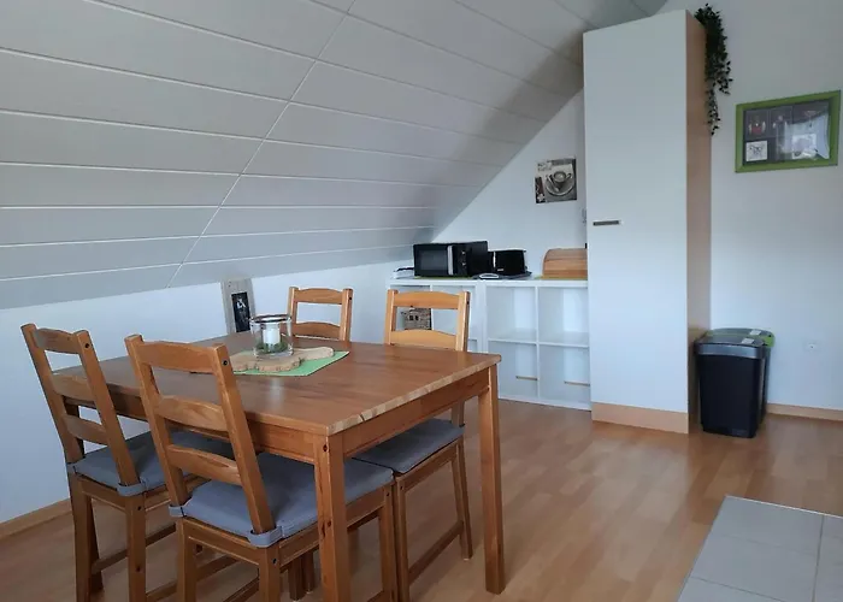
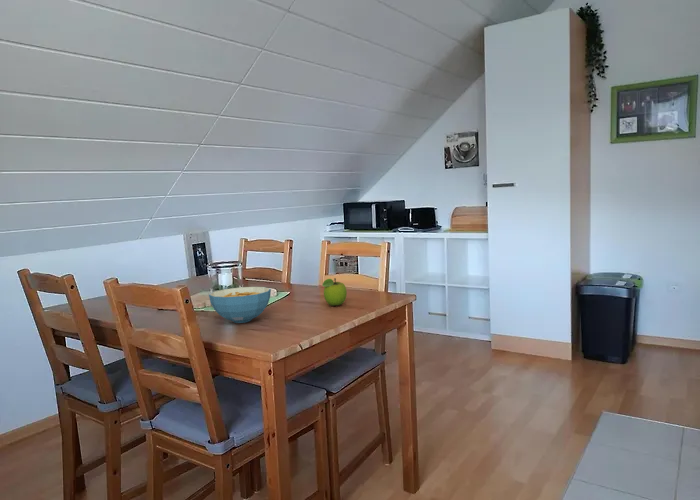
+ fruit [321,277,348,307]
+ cereal bowl [208,286,272,324]
